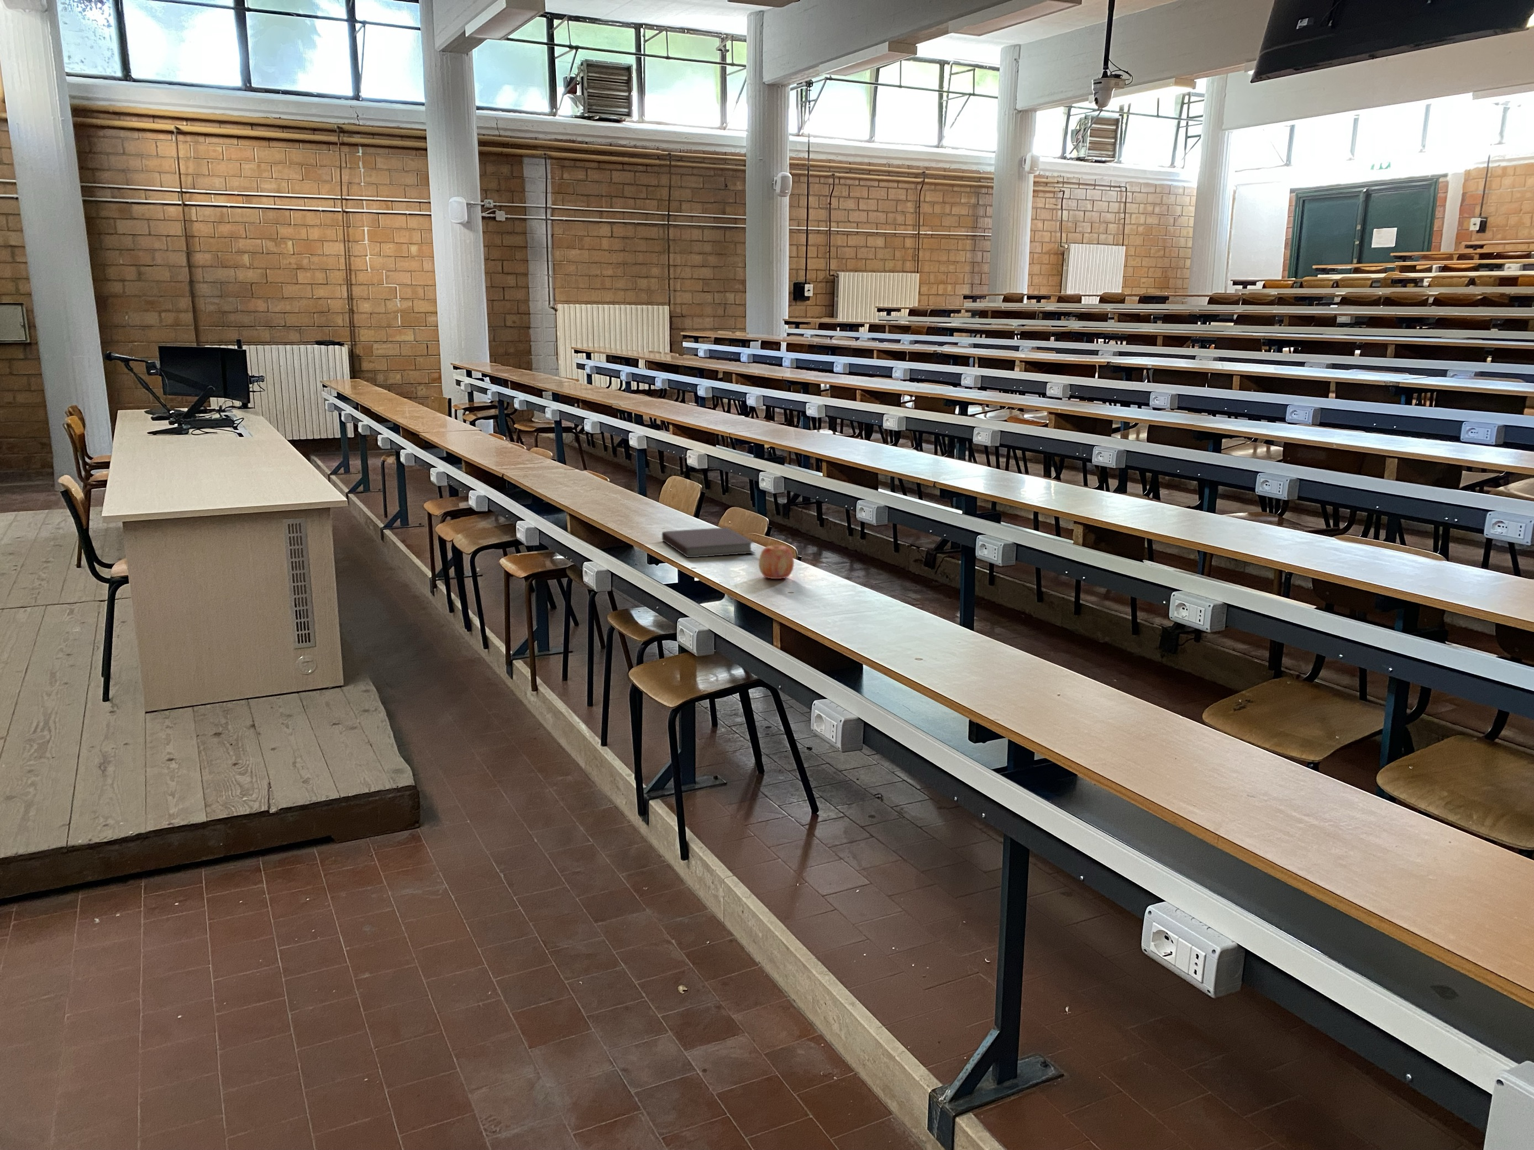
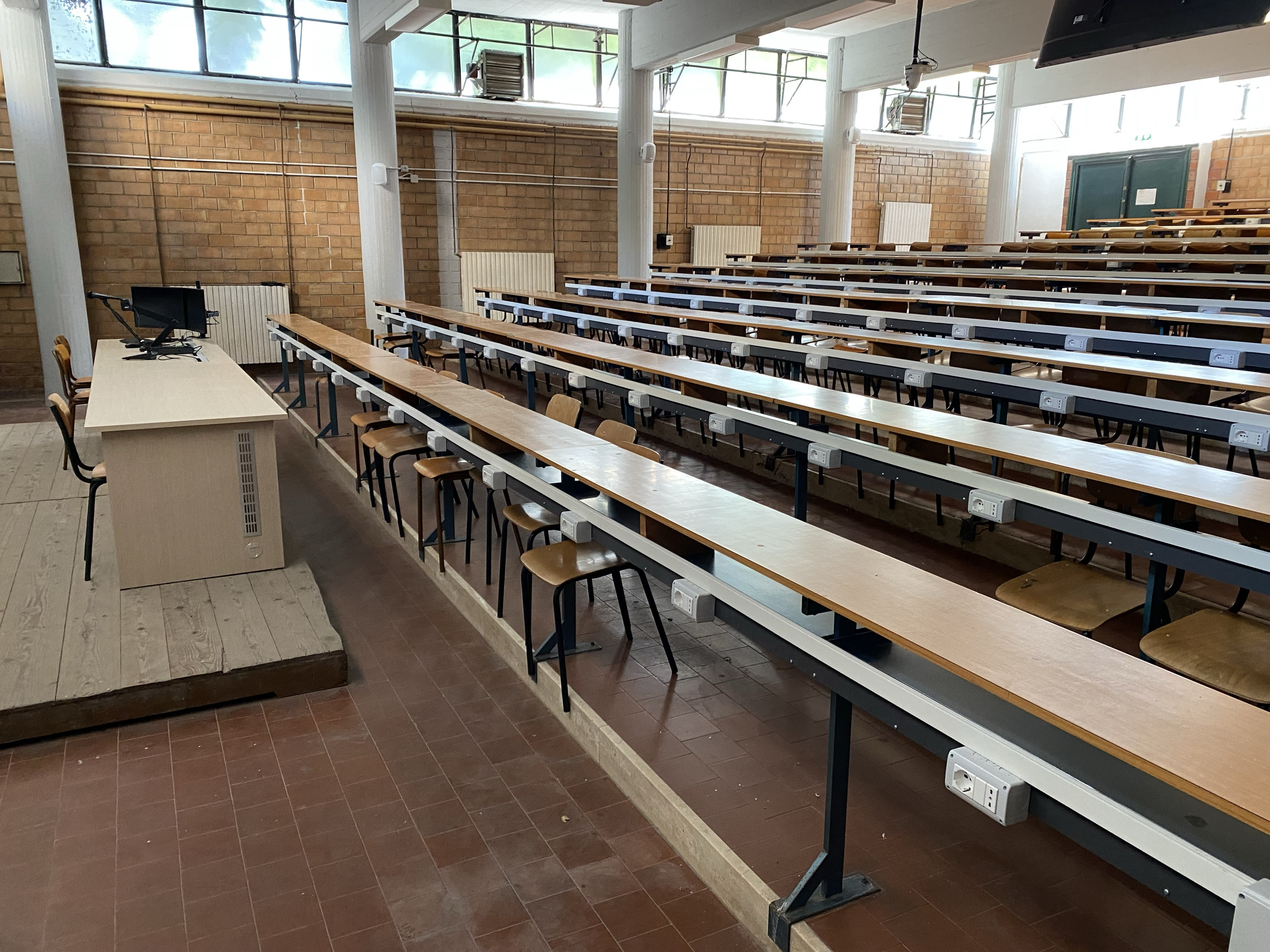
- notebook [662,527,756,558]
- apple [759,545,795,580]
